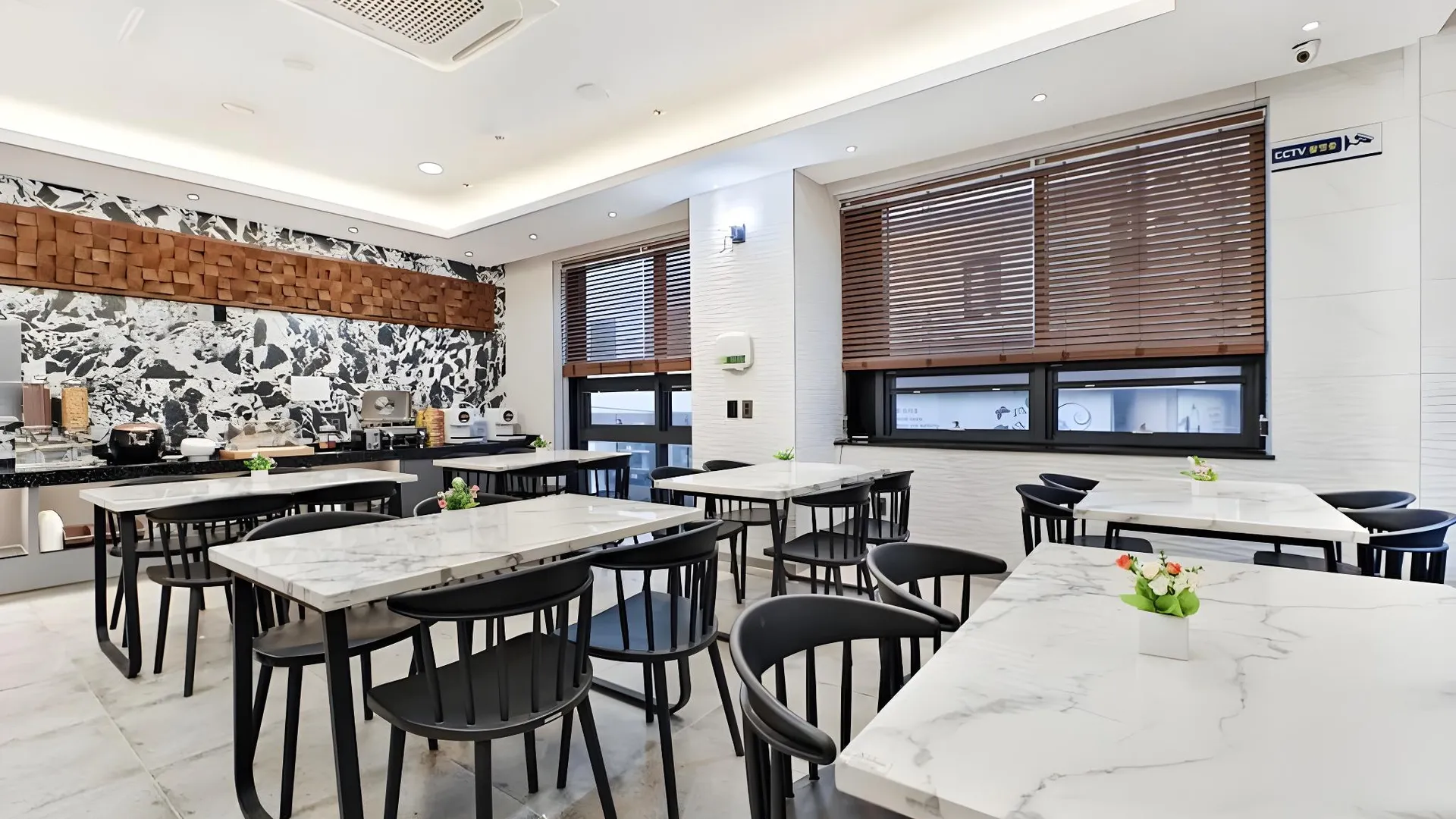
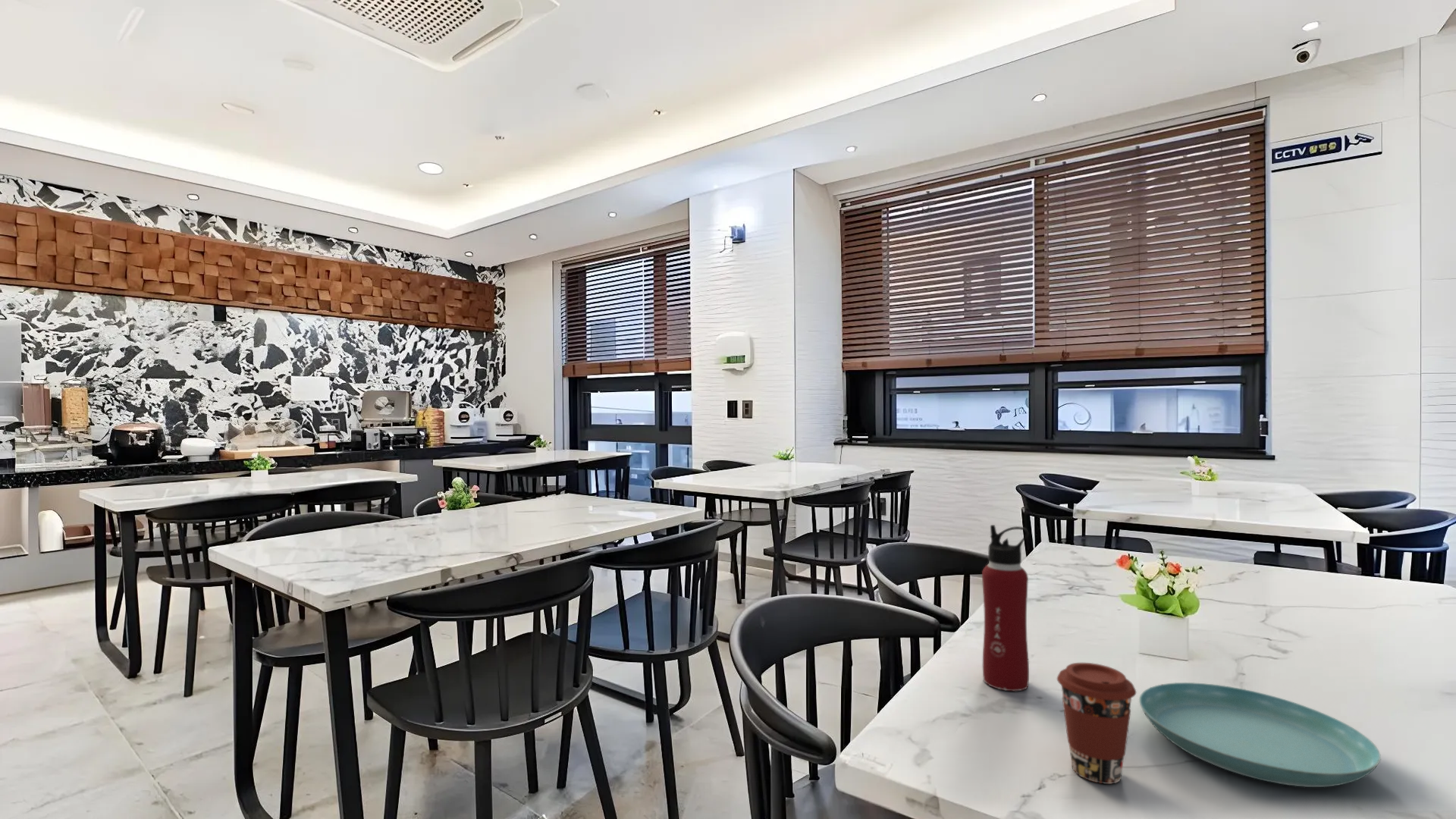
+ saucer [1138,682,1382,788]
+ coffee cup [1056,662,1137,785]
+ water bottle [981,524,1030,692]
